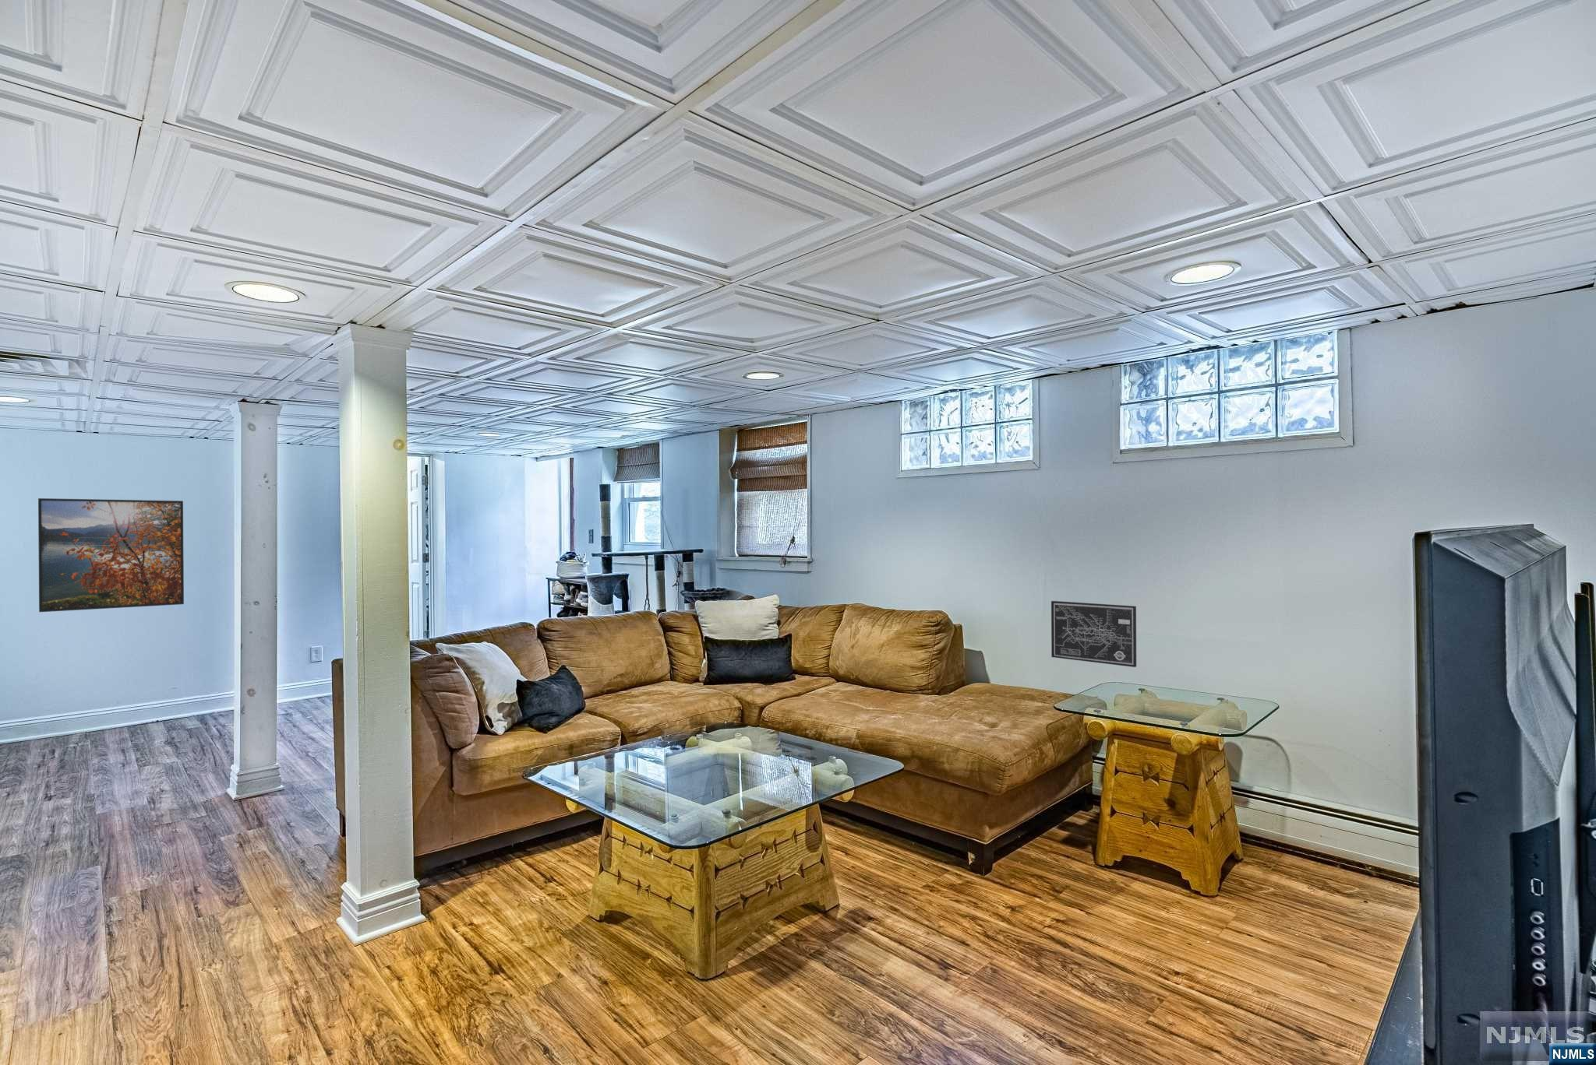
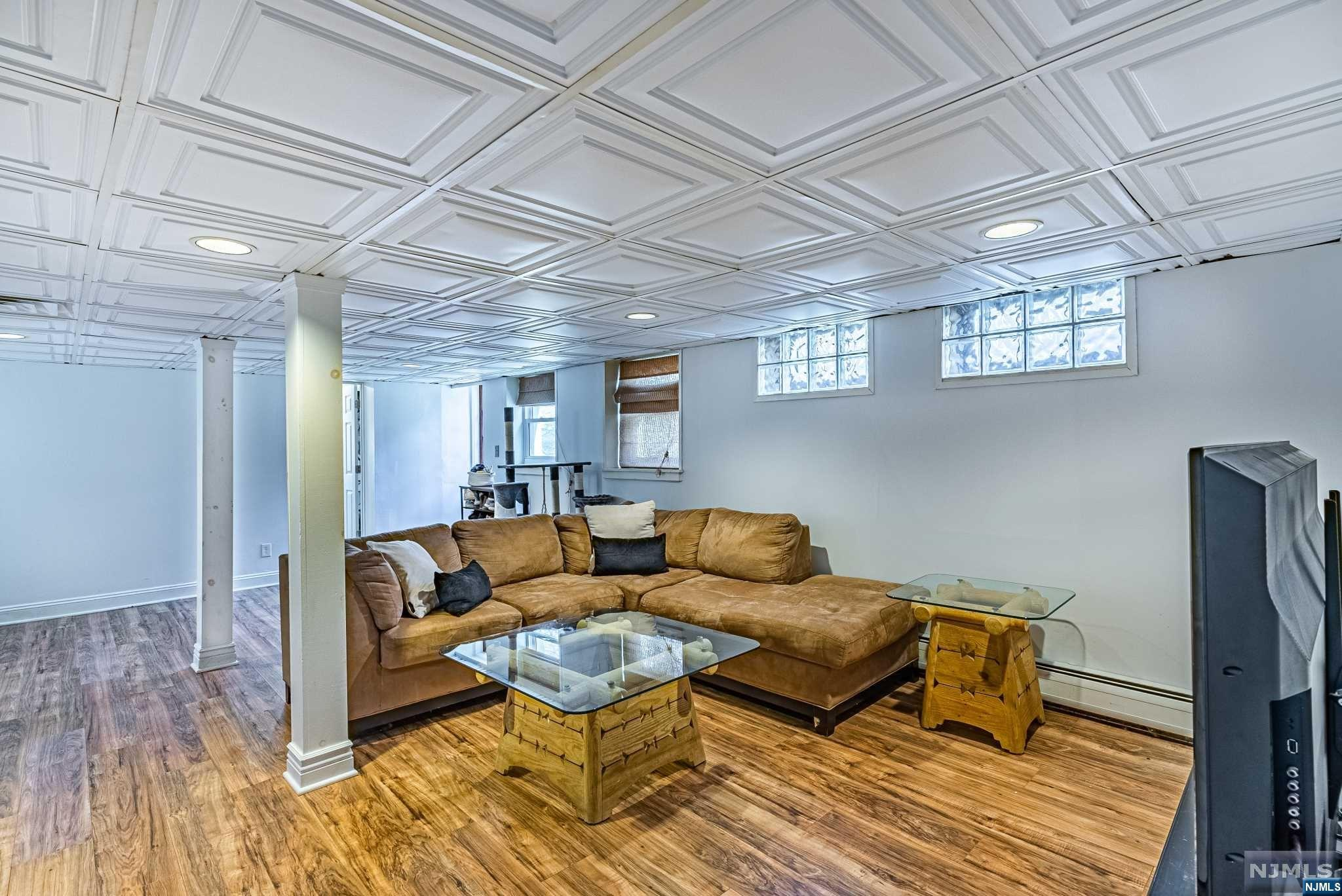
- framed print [37,498,184,612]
- wall art [1050,600,1137,668]
